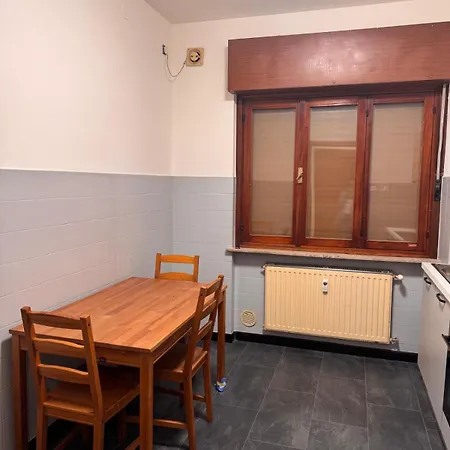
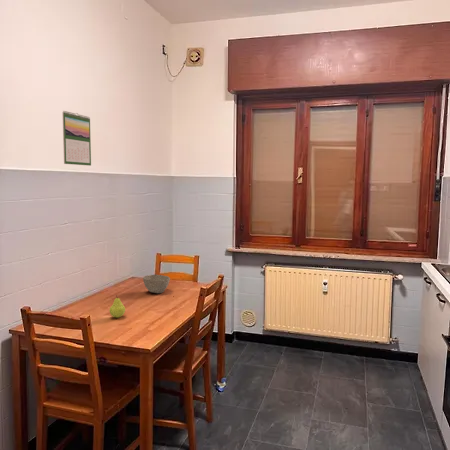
+ fruit [108,294,126,319]
+ calendar [62,110,92,167]
+ bowl [142,274,171,294]
